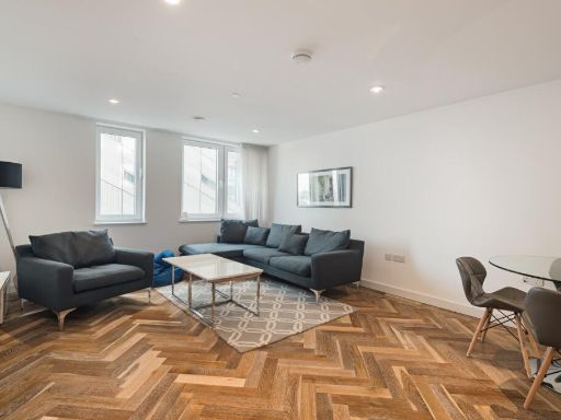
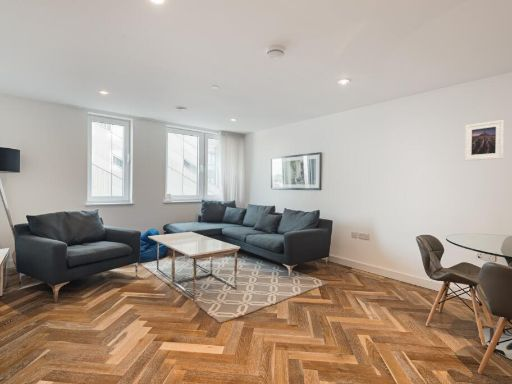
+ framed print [464,119,505,162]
